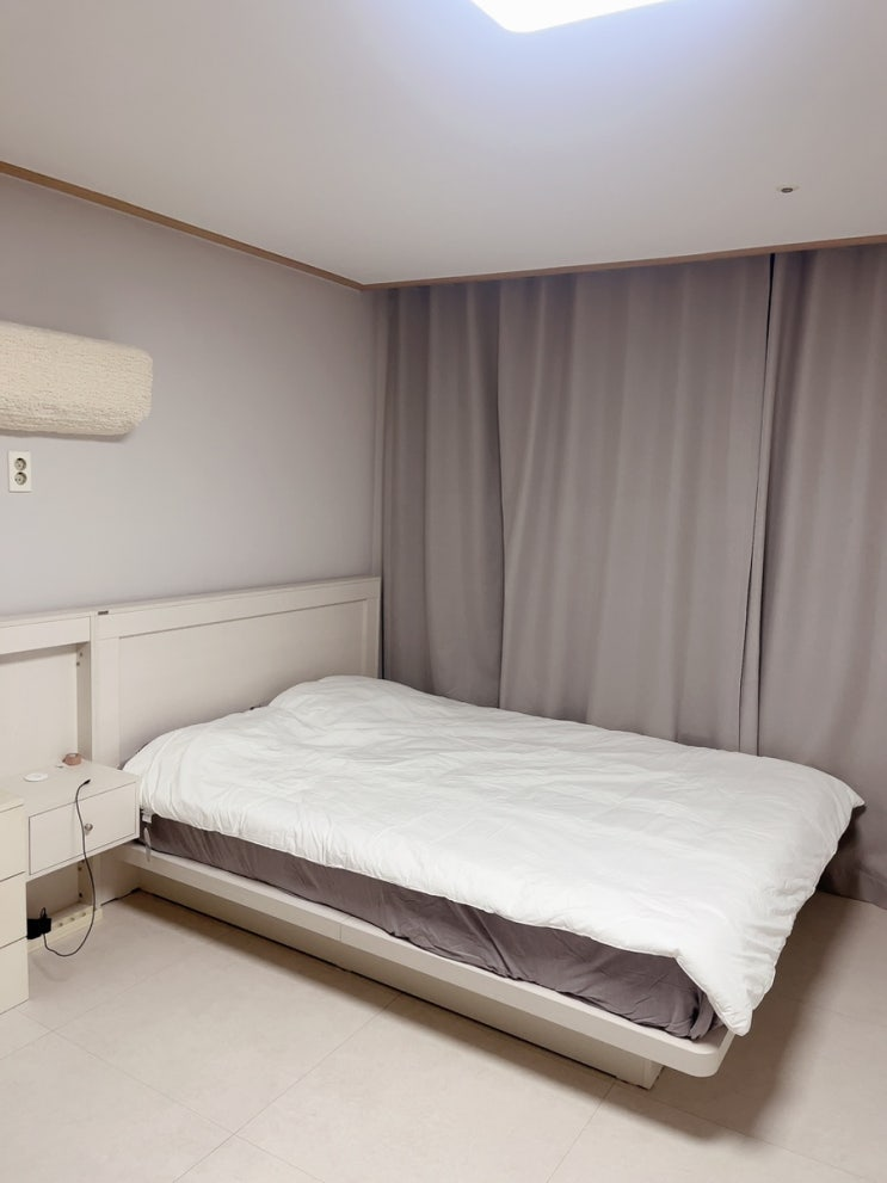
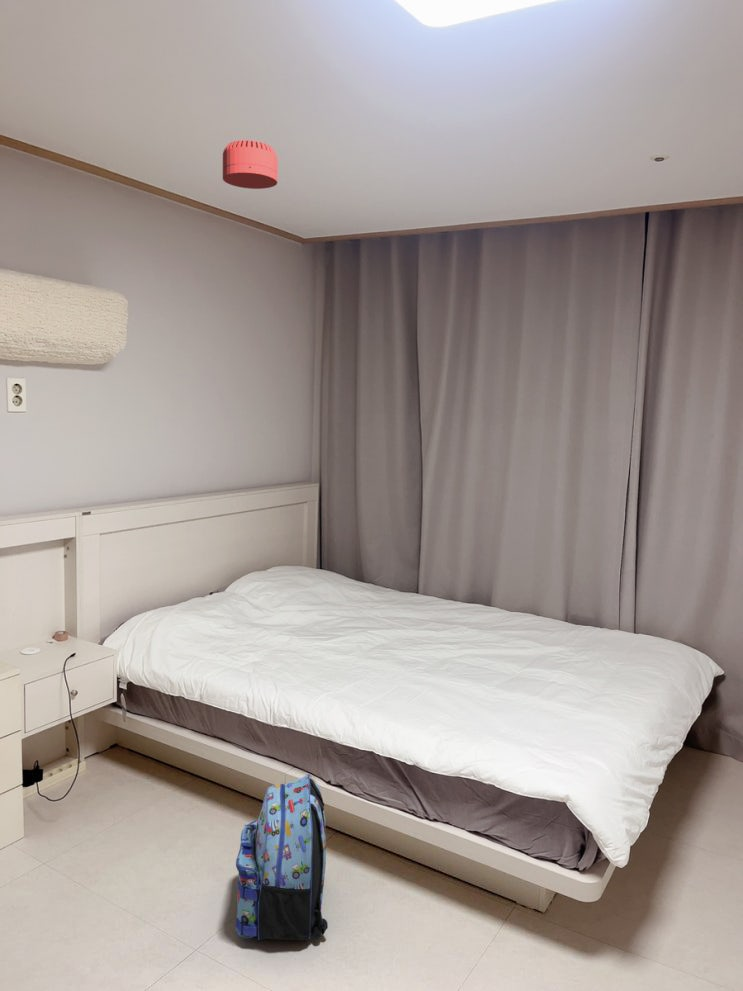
+ backpack [235,773,329,942]
+ smoke detector [222,139,279,190]
